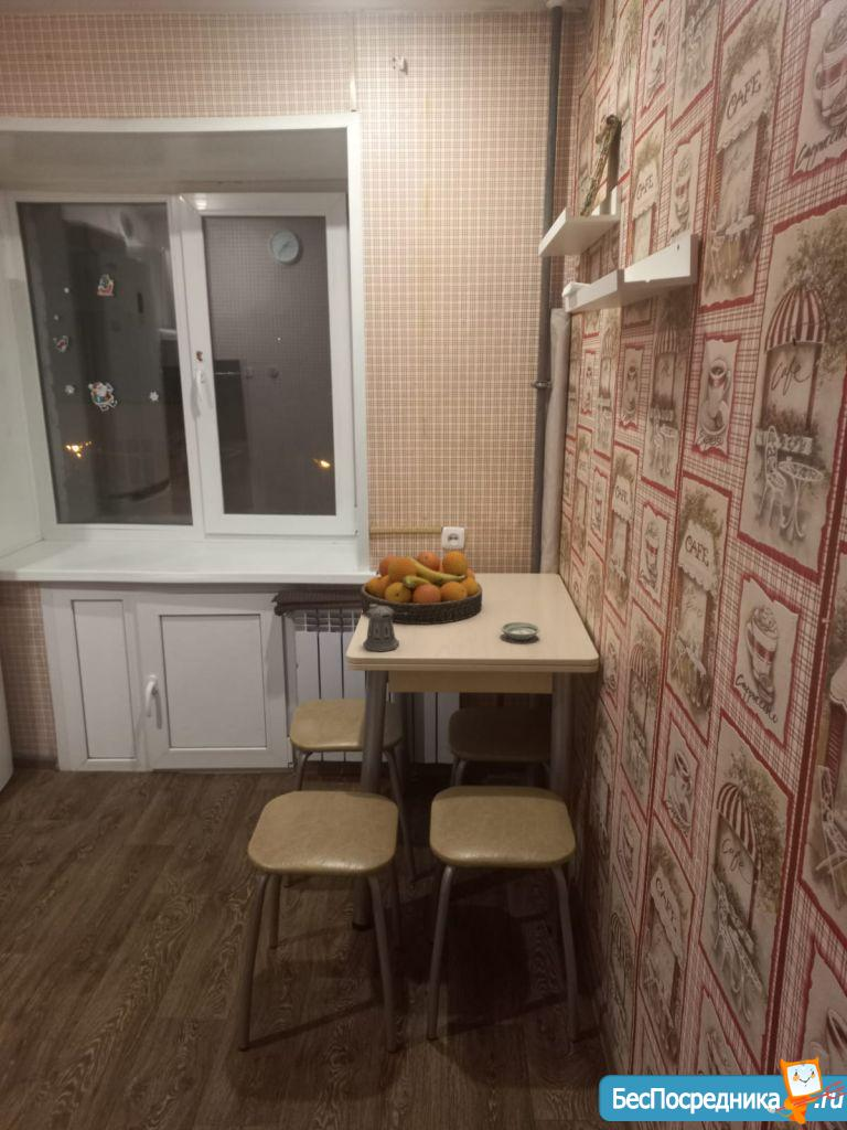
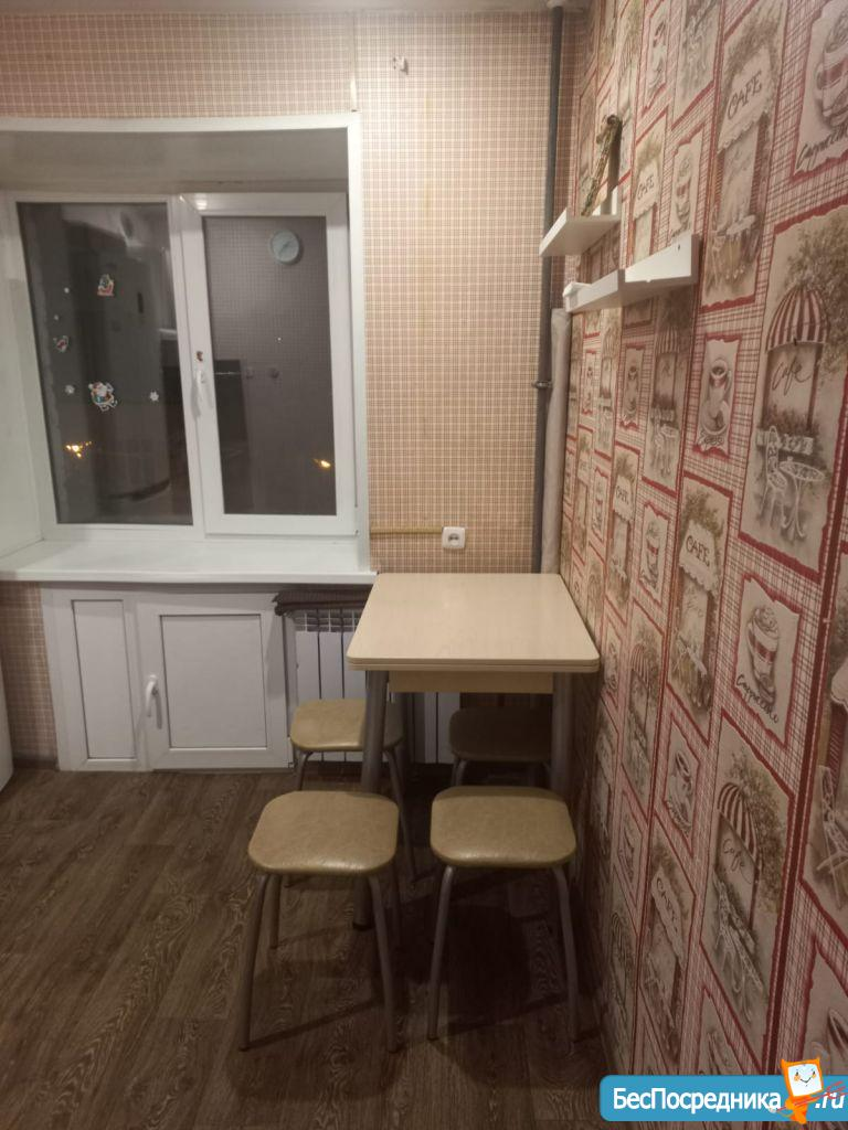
- fruit bowl [360,551,483,626]
- saucer [500,620,542,641]
- pepper shaker [362,604,410,653]
